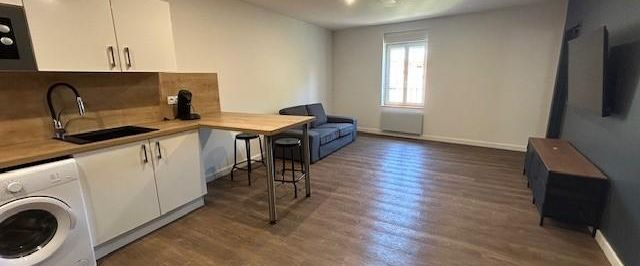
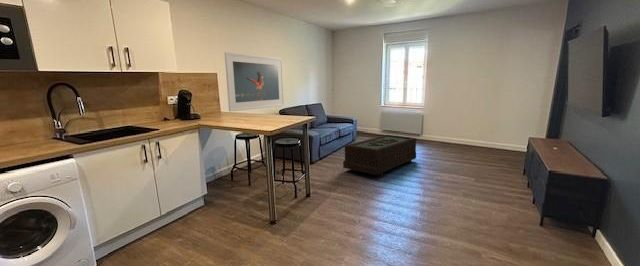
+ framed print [224,51,285,112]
+ coffee table [342,134,417,177]
